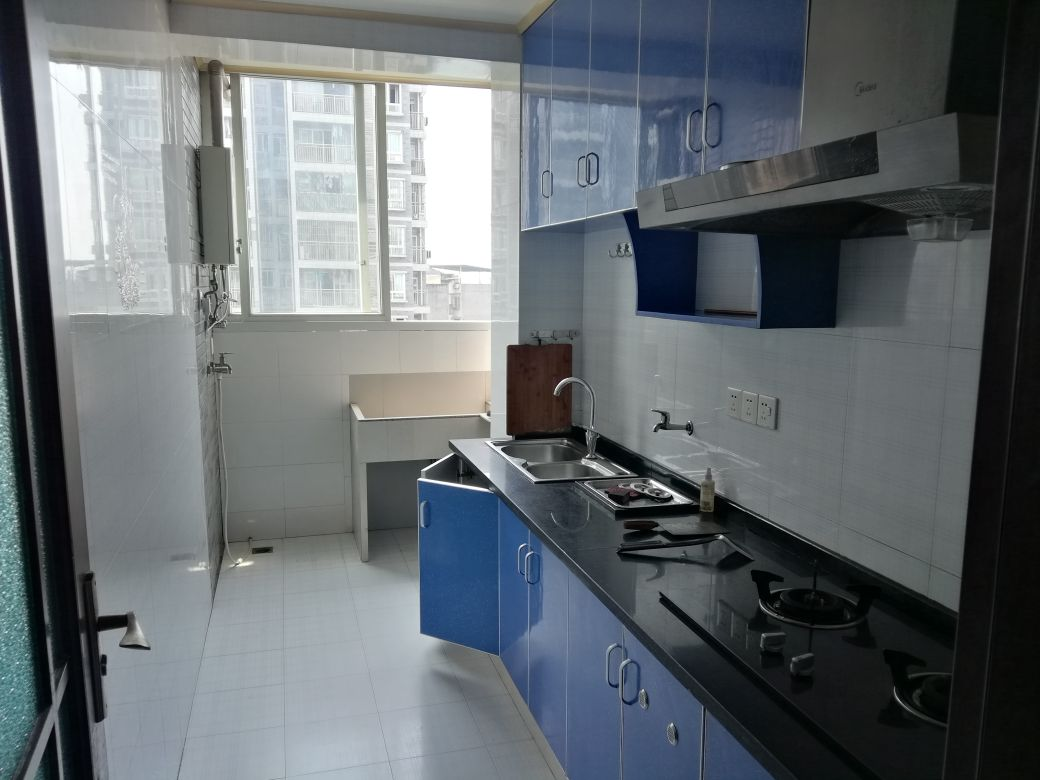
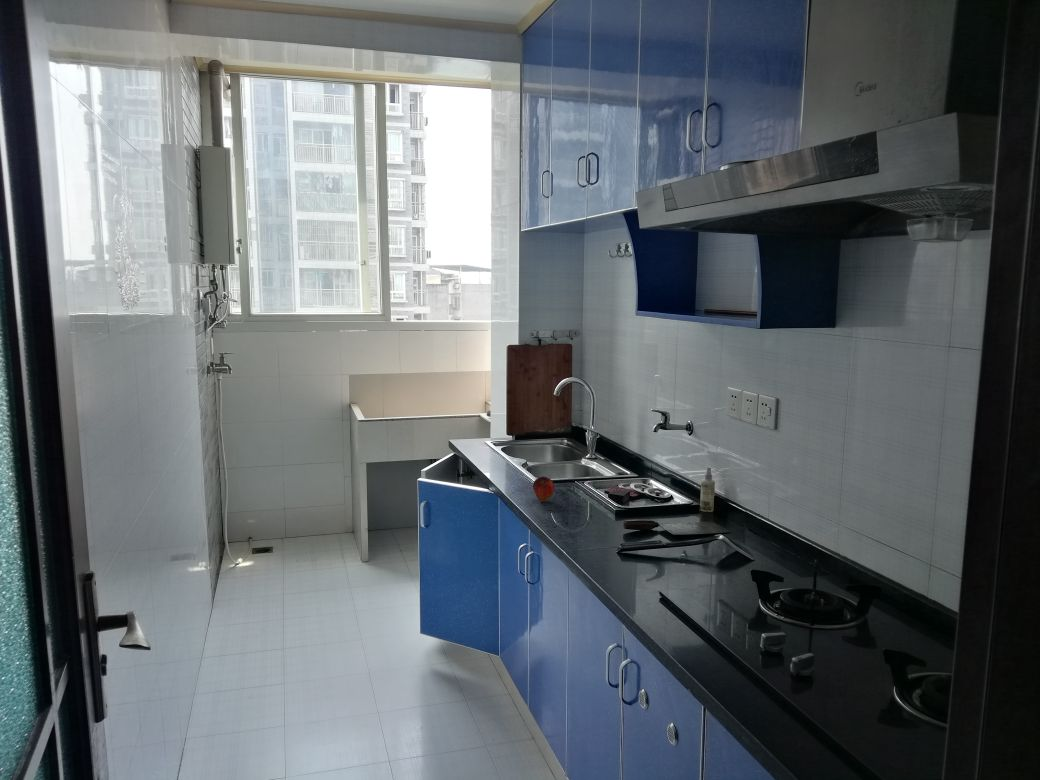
+ apple [532,476,555,502]
